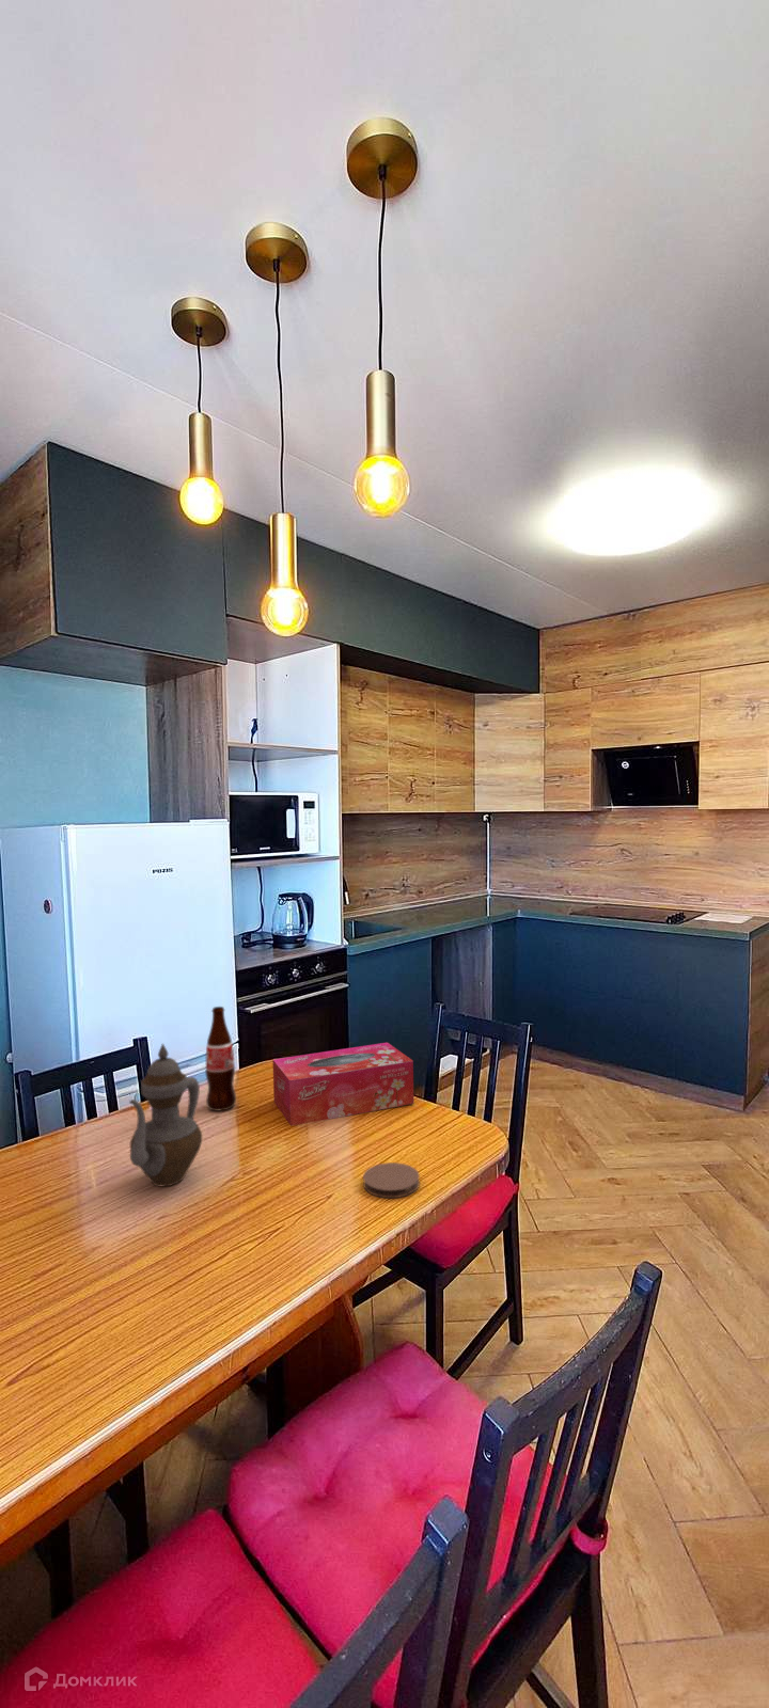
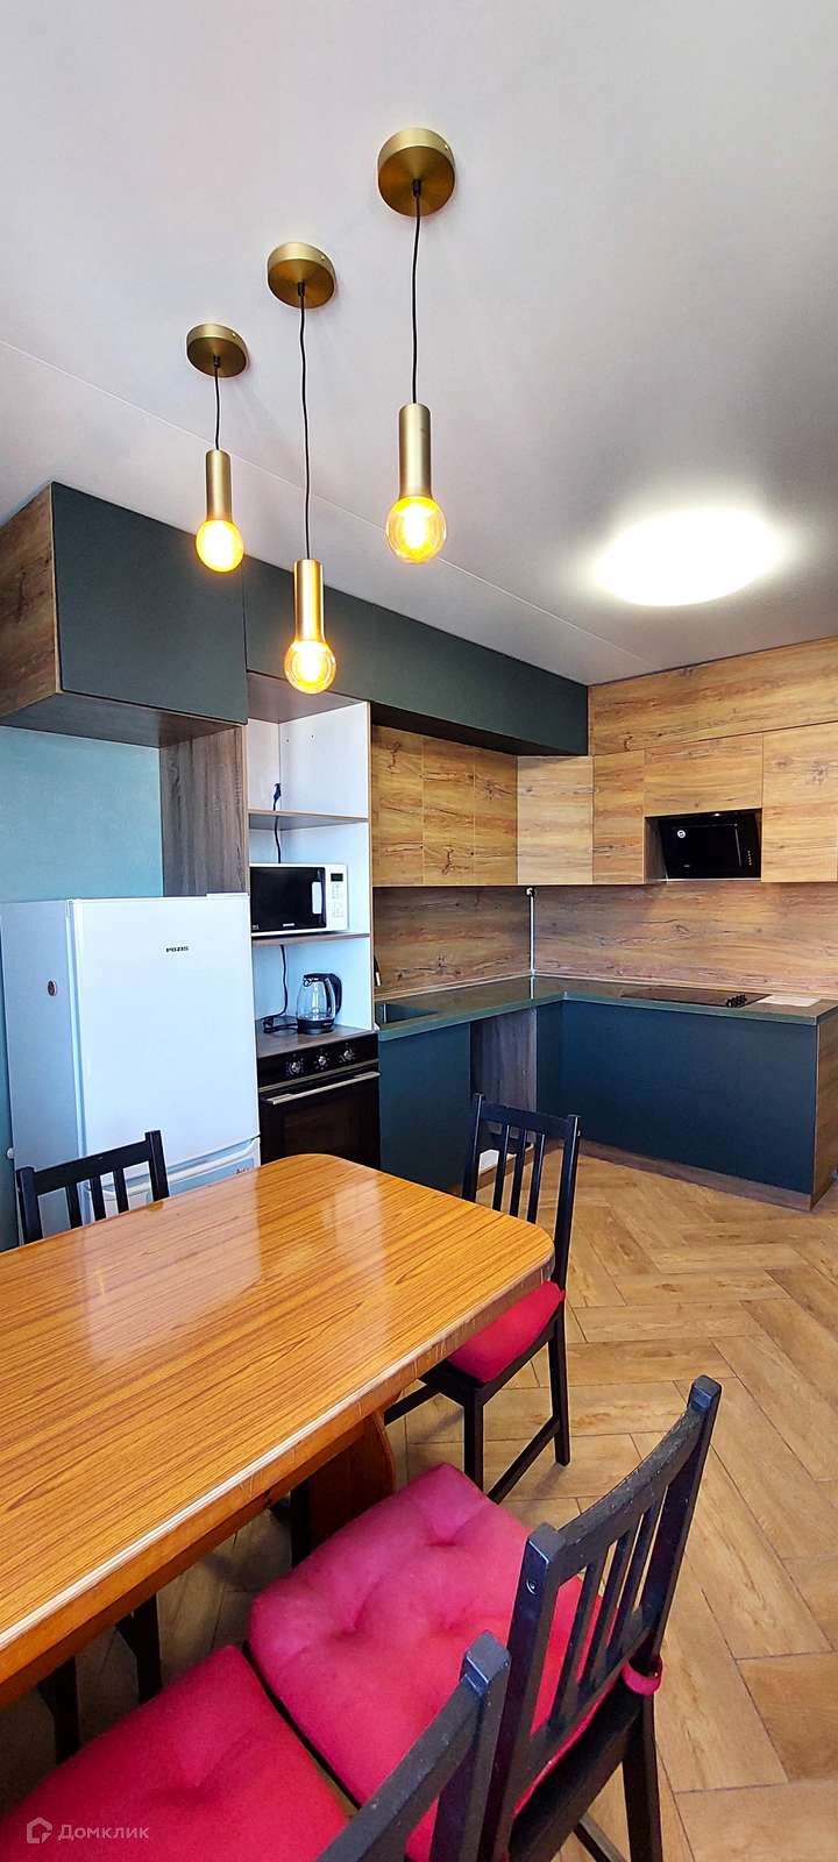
- bottle [204,1005,237,1112]
- coaster [362,1161,420,1199]
- tissue box [271,1041,414,1126]
- teapot [129,1041,203,1188]
